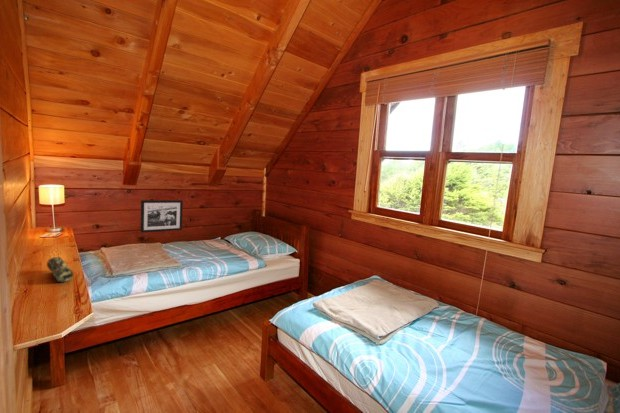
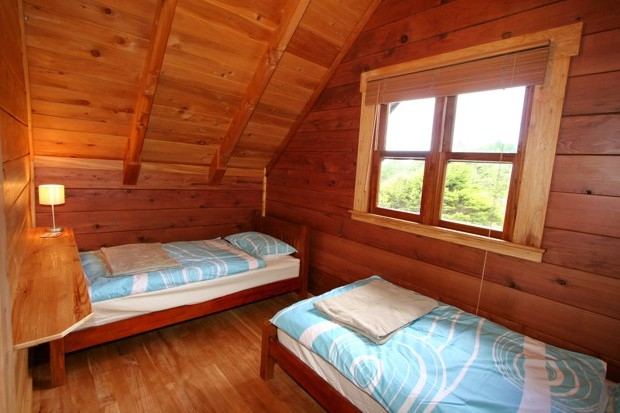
- picture frame [140,199,184,234]
- pencil case [46,256,74,283]
